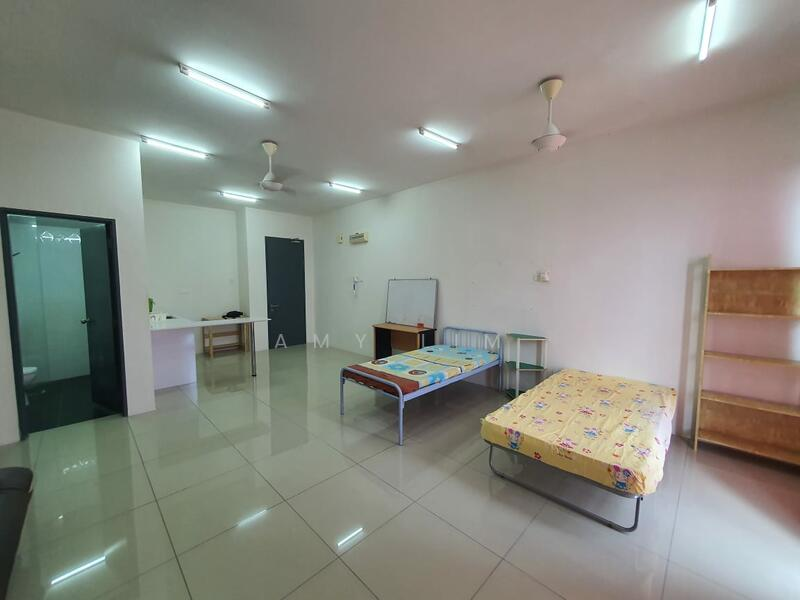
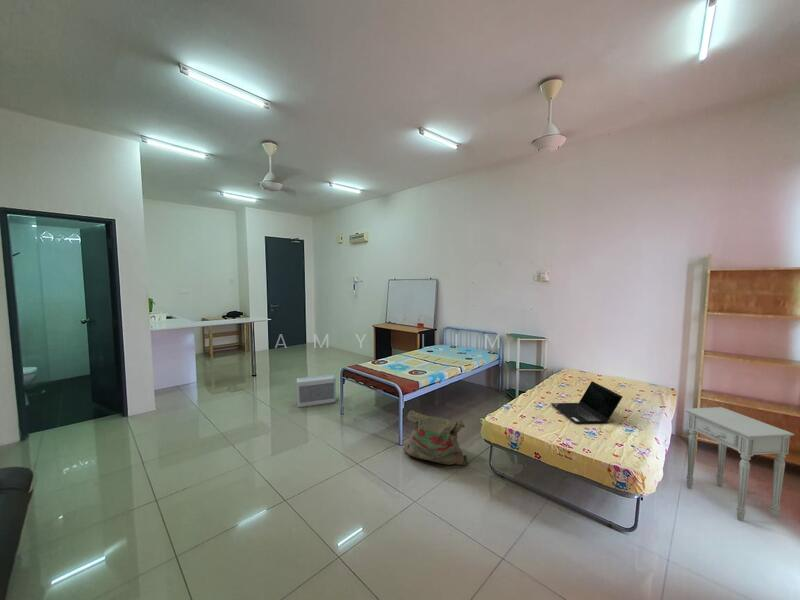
+ laptop computer [550,380,623,424]
+ nightstand [683,406,795,522]
+ air purifier [296,373,337,408]
+ bag [403,410,468,466]
